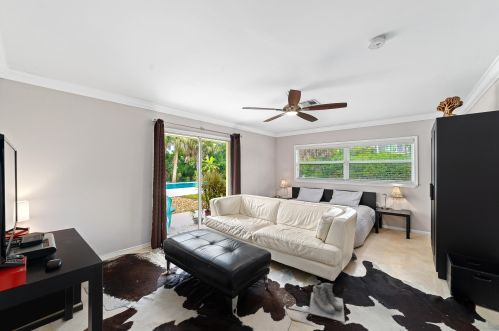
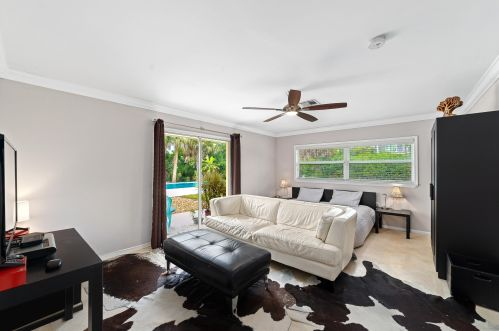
- boots [308,282,346,323]
